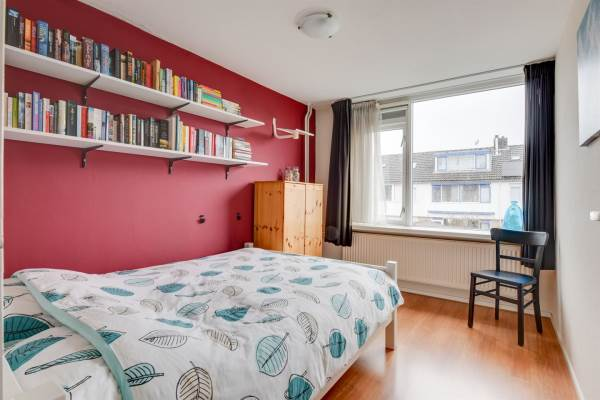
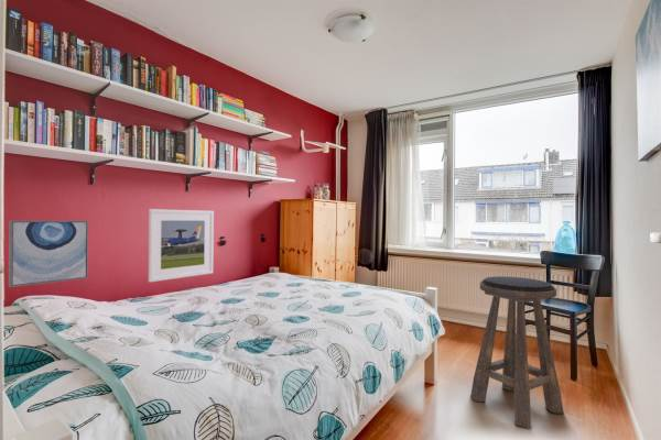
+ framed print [148,208,215,283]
+ stool [469,275,565,429]
+ wall art [8,220,89,288]
